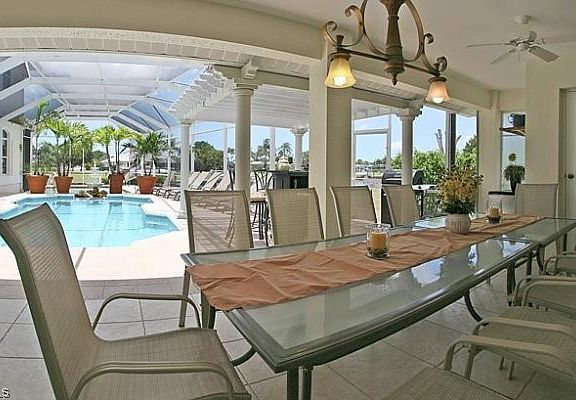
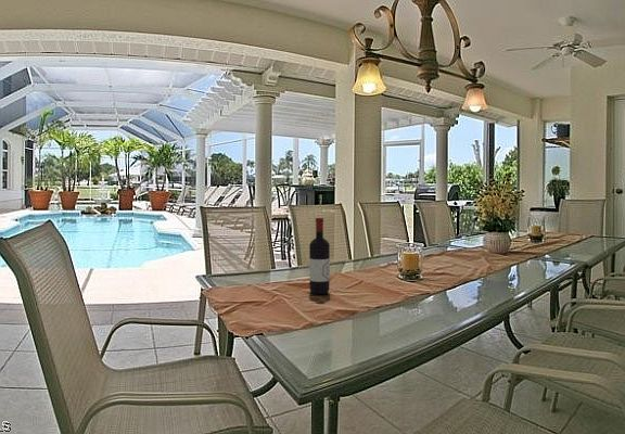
+ wine bottle [308,217,331,295]
